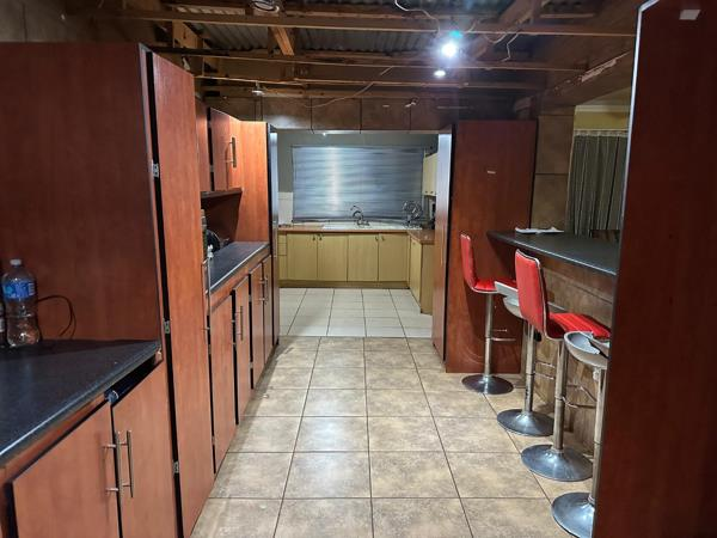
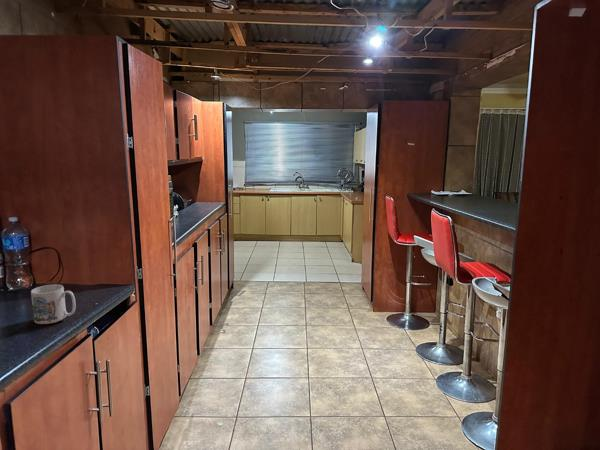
+ mug [30,284,77,325]
